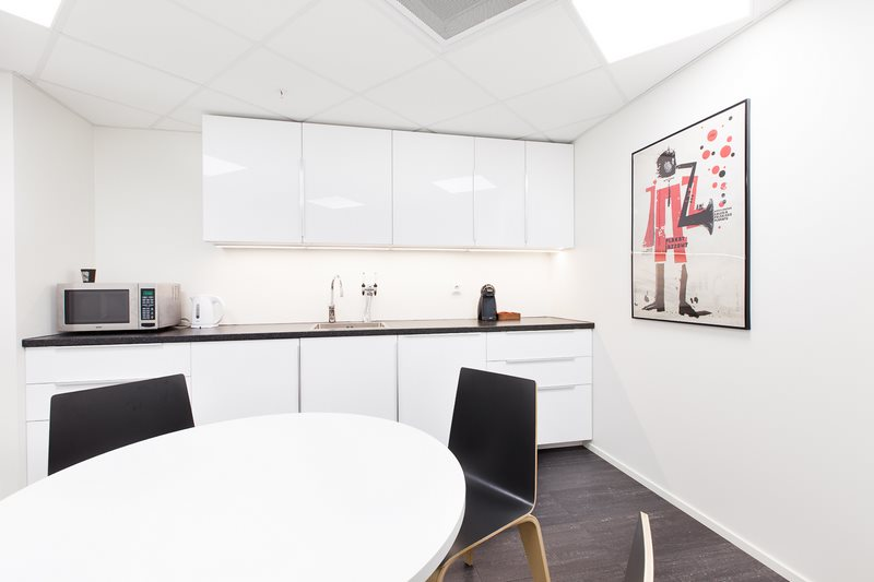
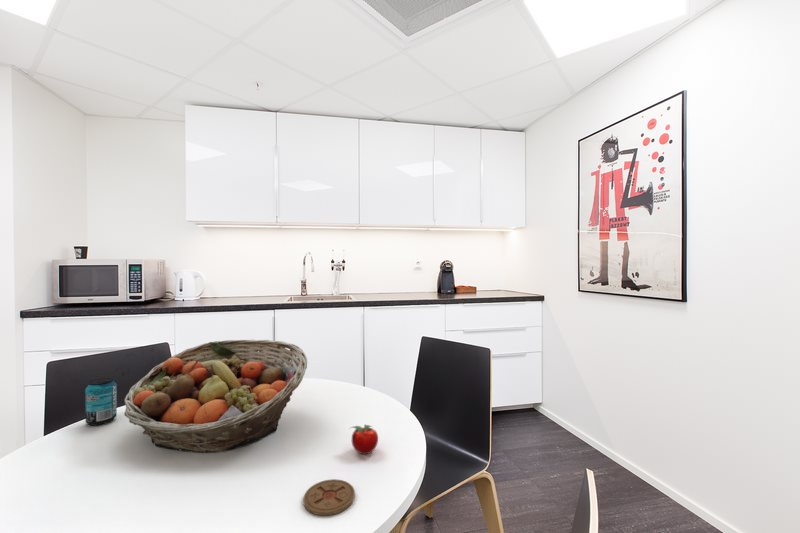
+ coaster [302,478,356,516]
+ beverage can [84,377,118,427]
+ apple [348,424,379,455]
+ fruit basket [123,339,308,454]
